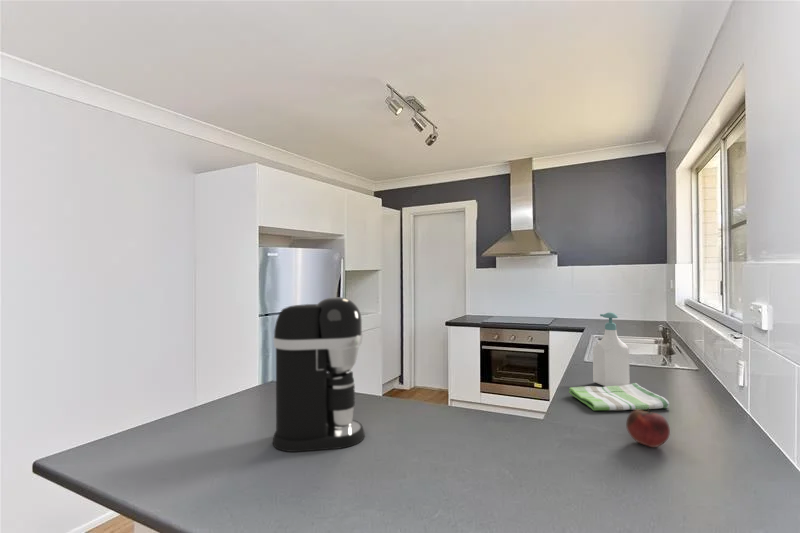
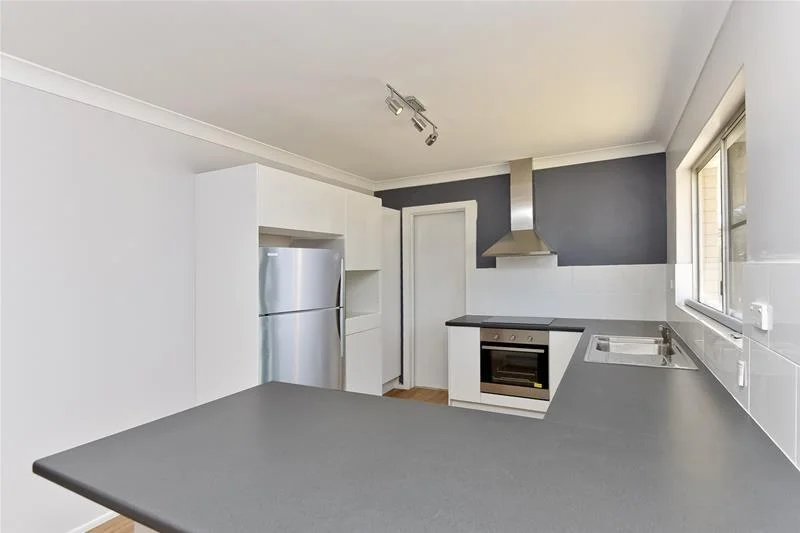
- fruit [625,408,671,448]
- soap bottle [592,311,631,387]
- dish towel [568,382,671,412]
- coffee maker [272,296,366,453]
